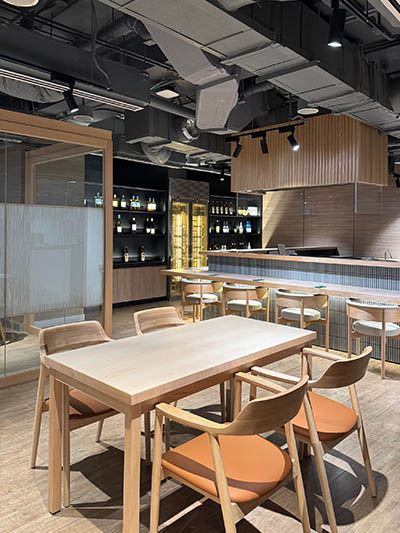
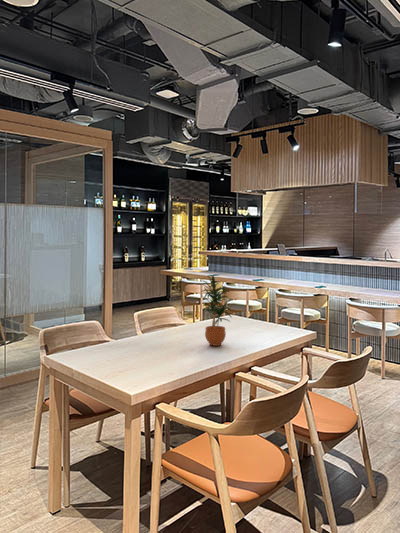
+ potted plant [196,274,233,347]
